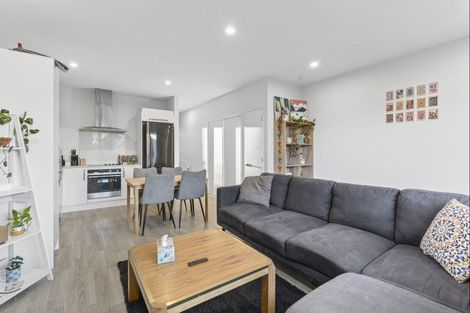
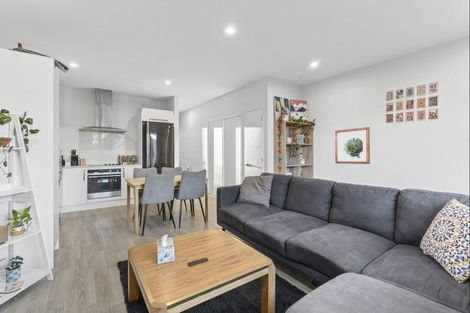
+ wall art [334,126,371,165]
